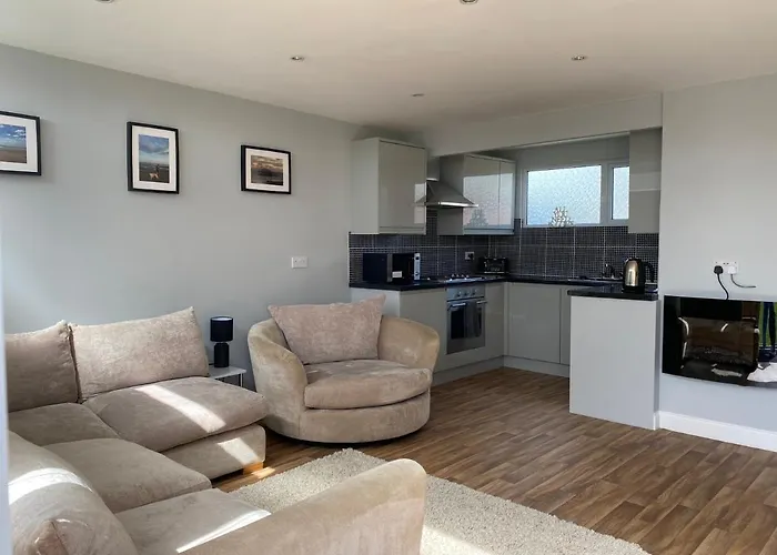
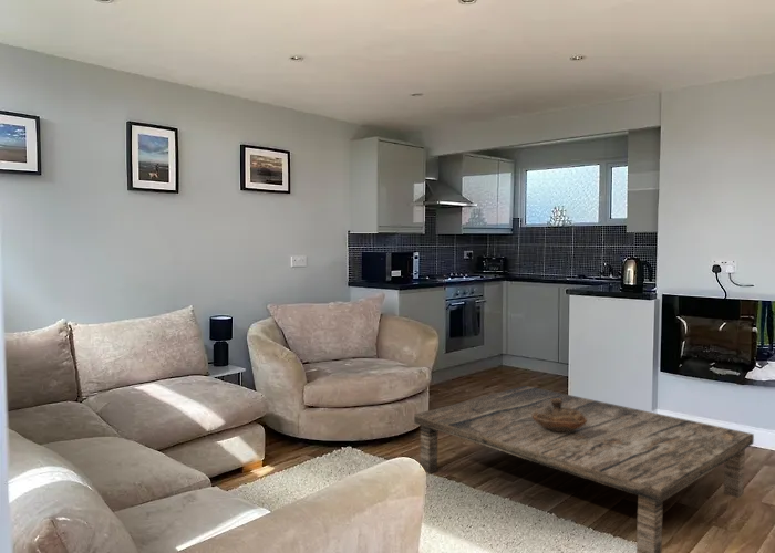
+ decorative bowl [531,398,587,431]
+ coffee table [413,385,755,553]
